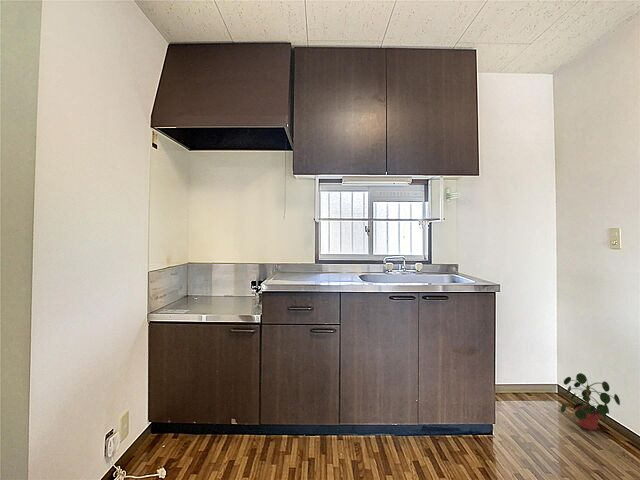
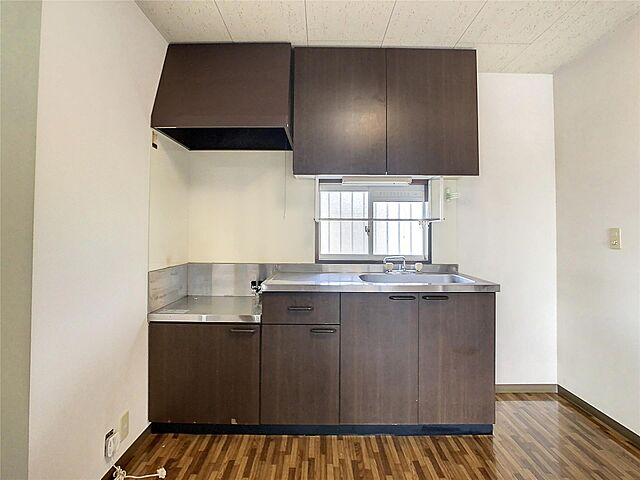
- potted plant [560,372,621,431]
